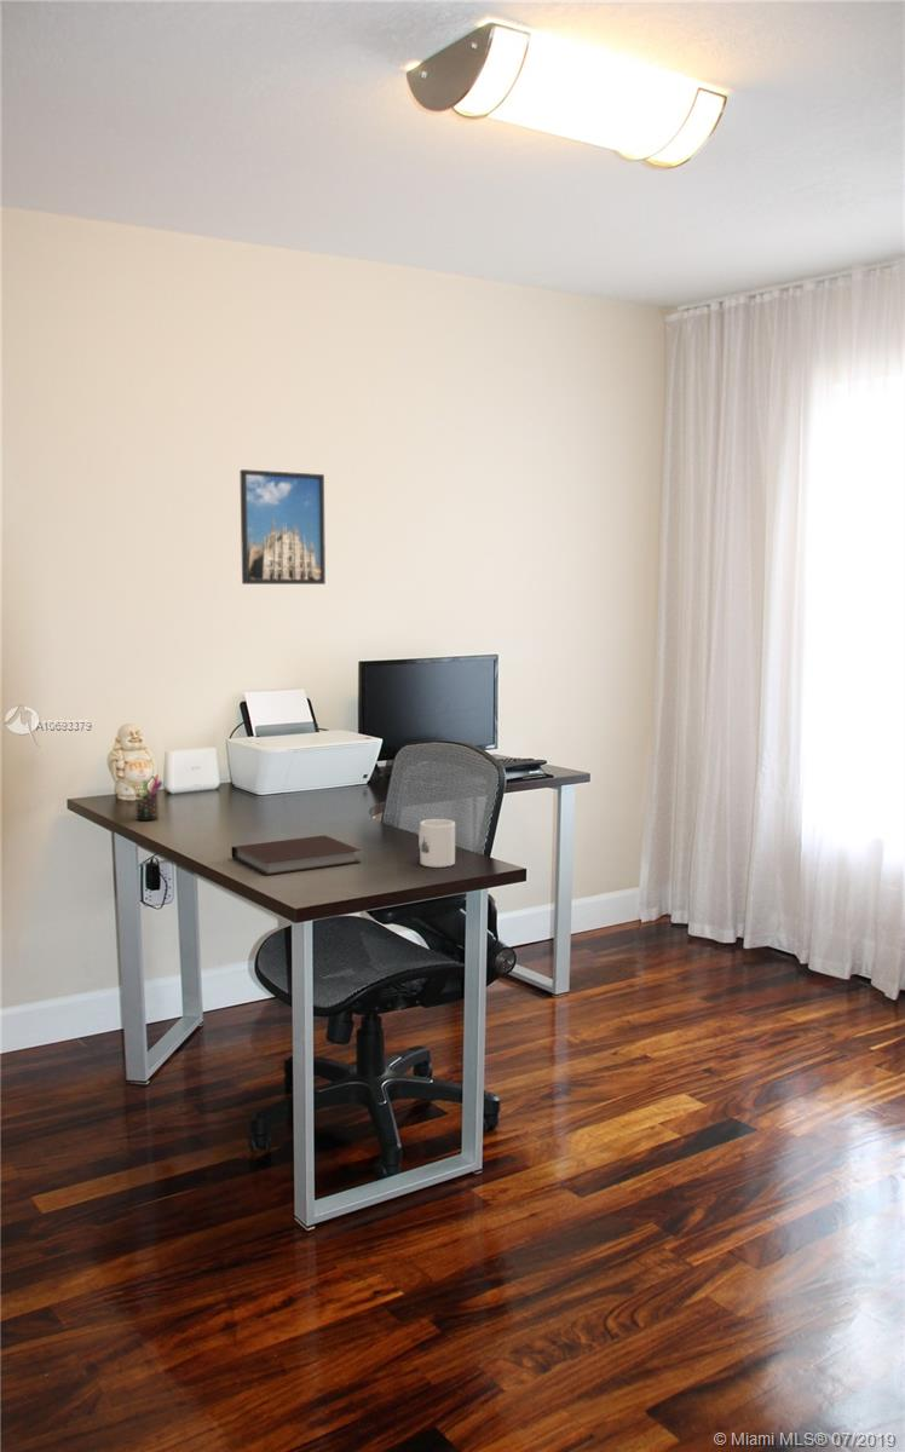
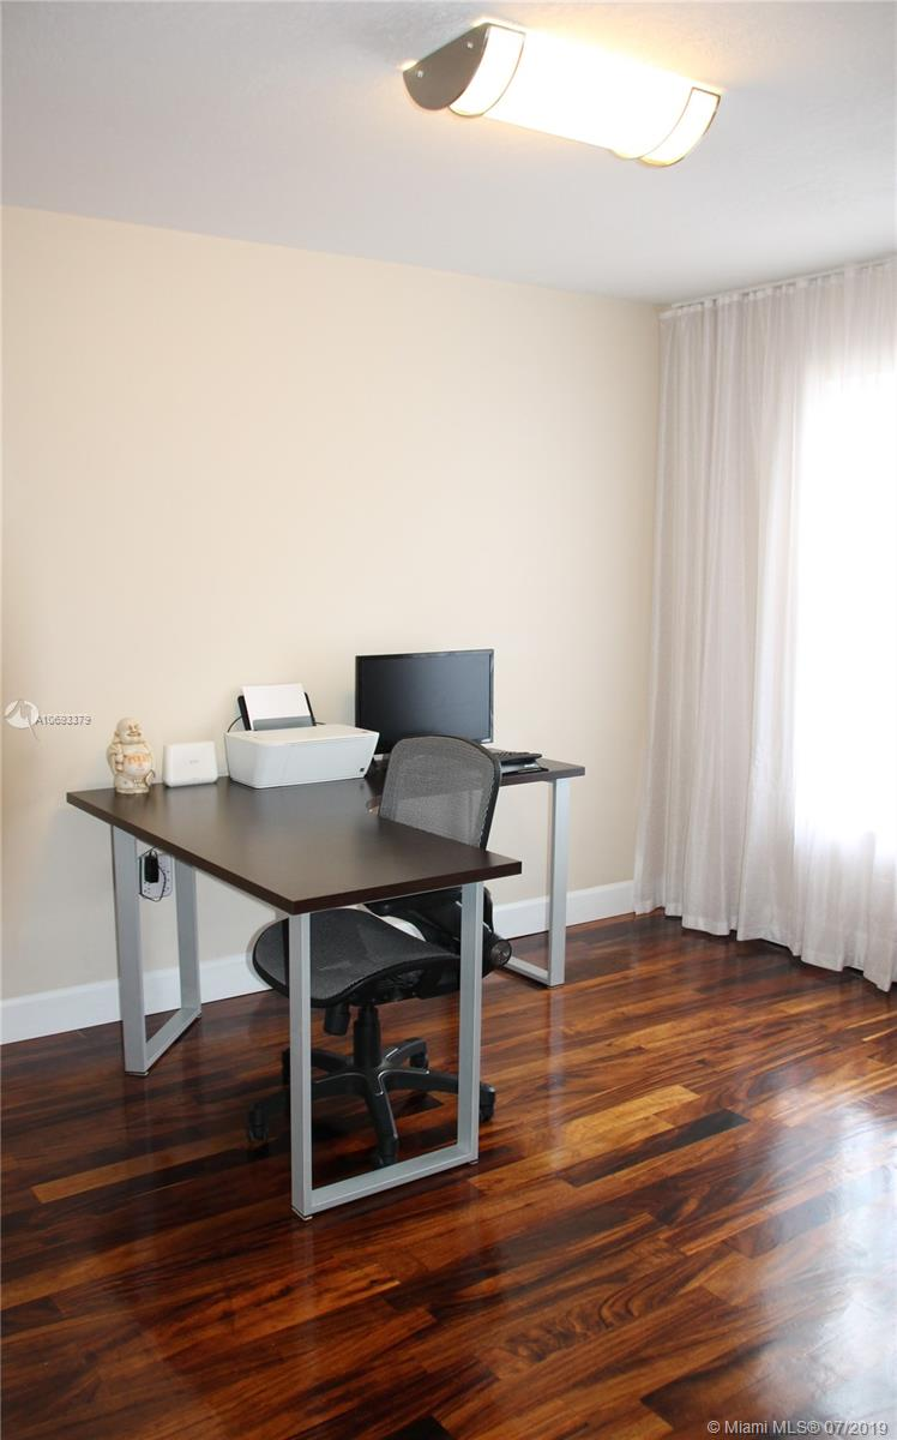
- pen holder [129,773,163,822]
- mug [417,818,456,869]
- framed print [238,468,327,586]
- notebook [230,834,362,876]
